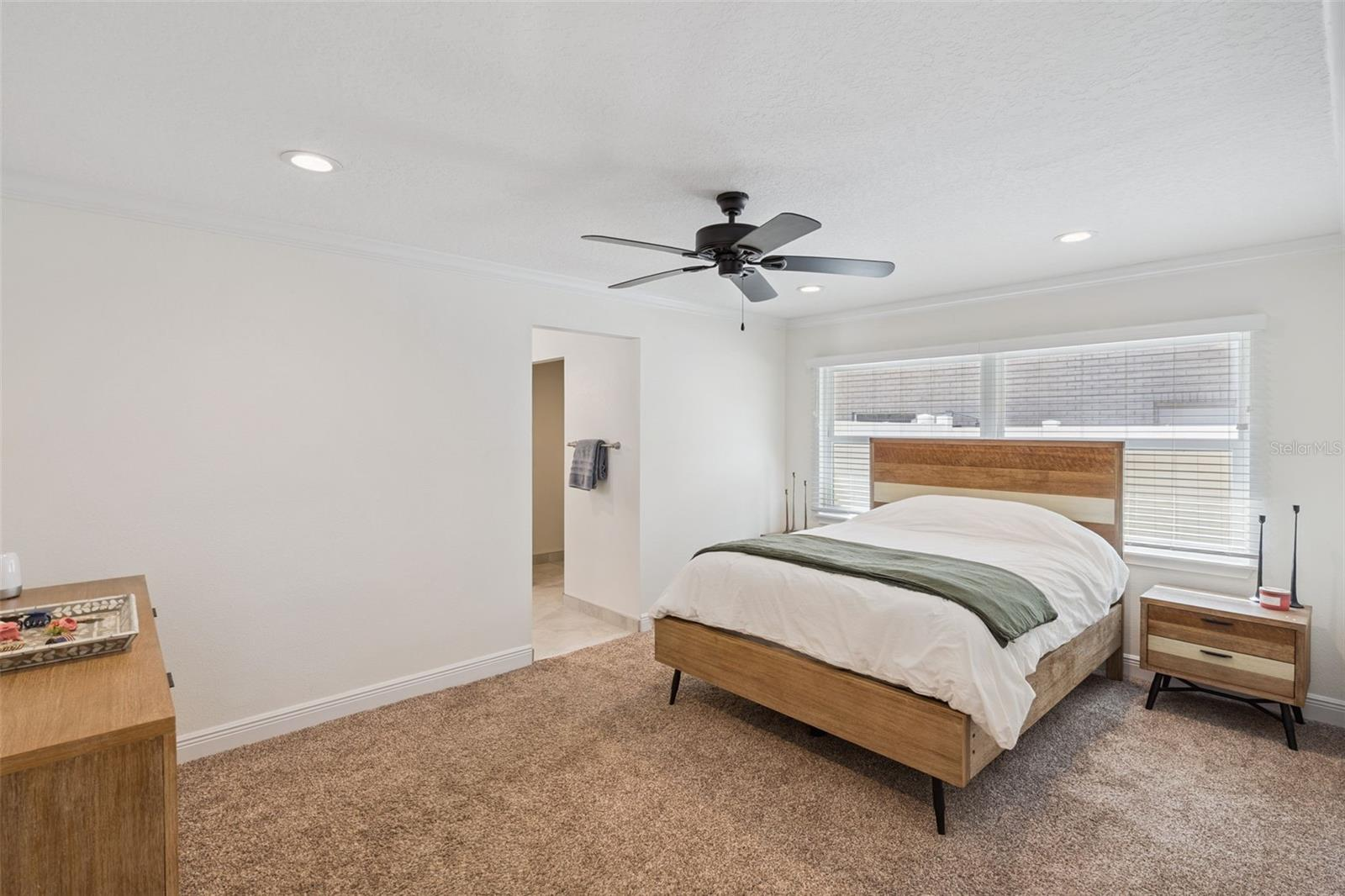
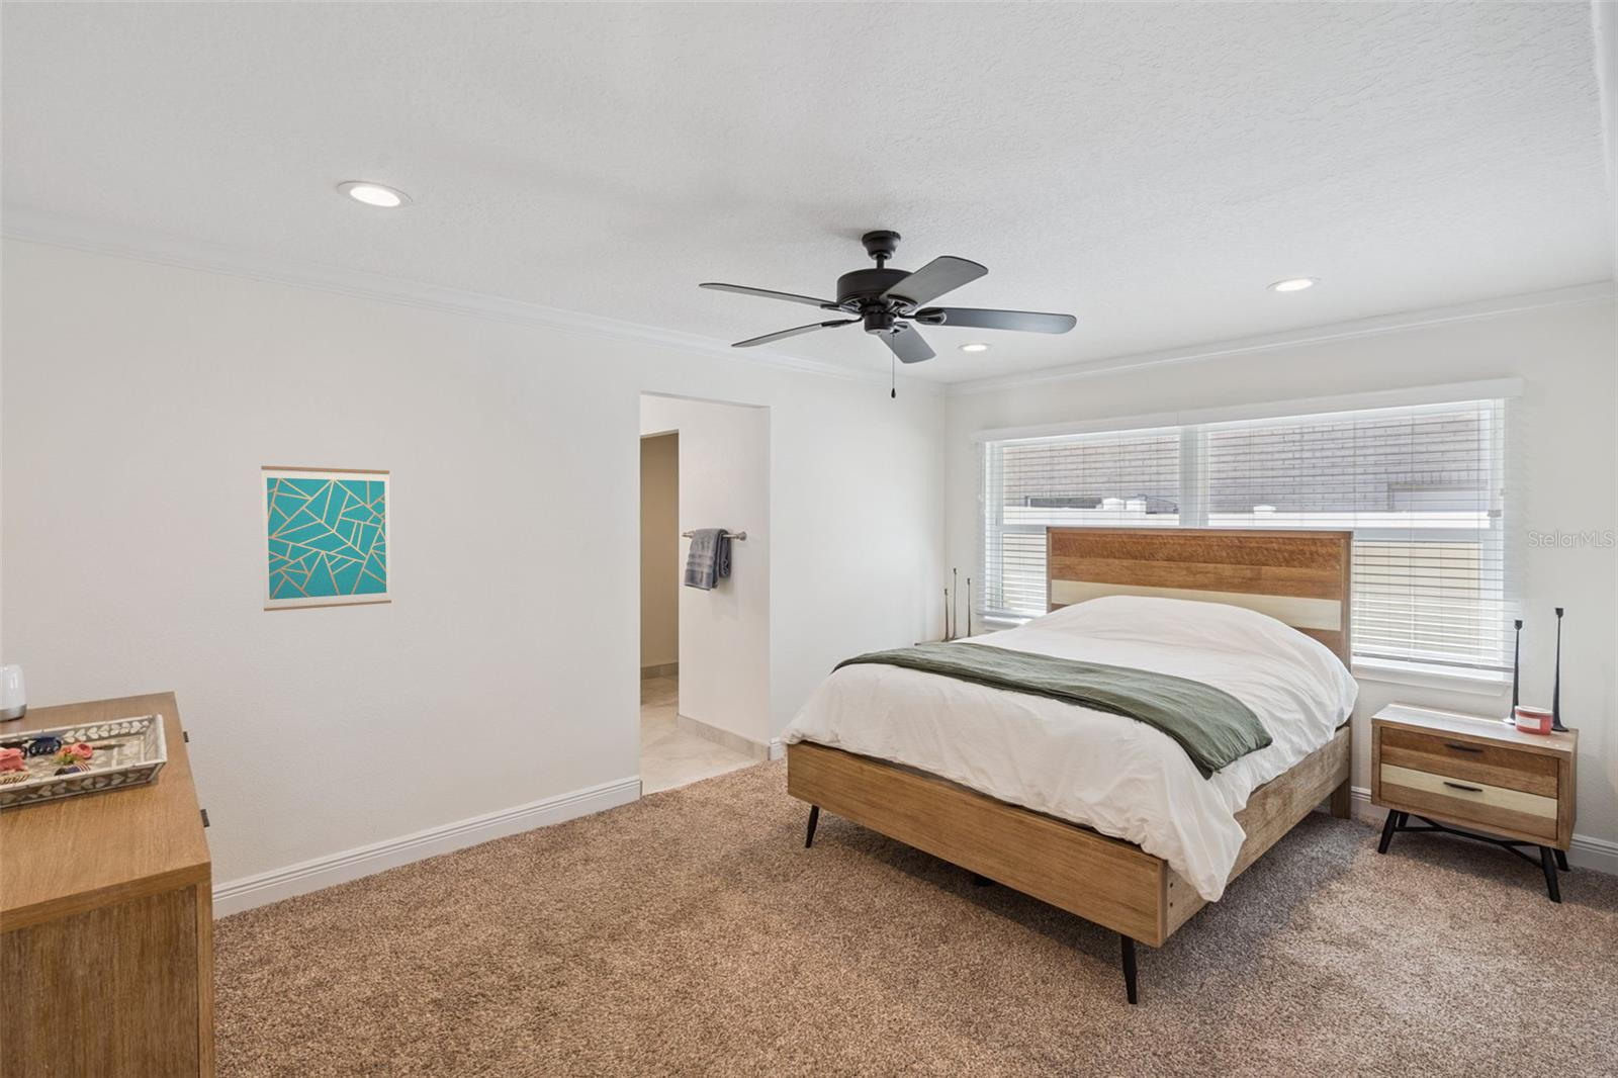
+ wall art [260,466,392,612]
